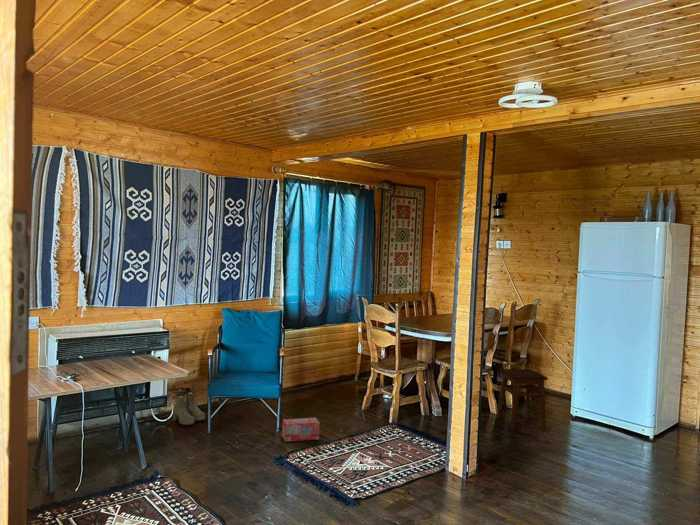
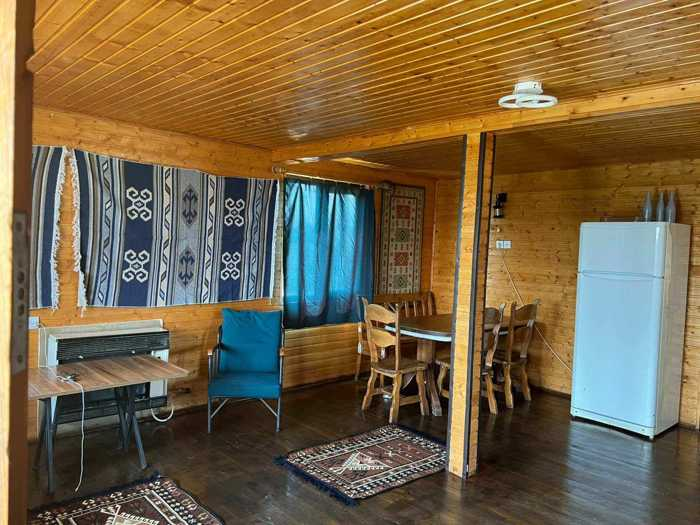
- boots [172,390,206,426]
- box [281,417,321,443]
- stool [496,368,549,431]
